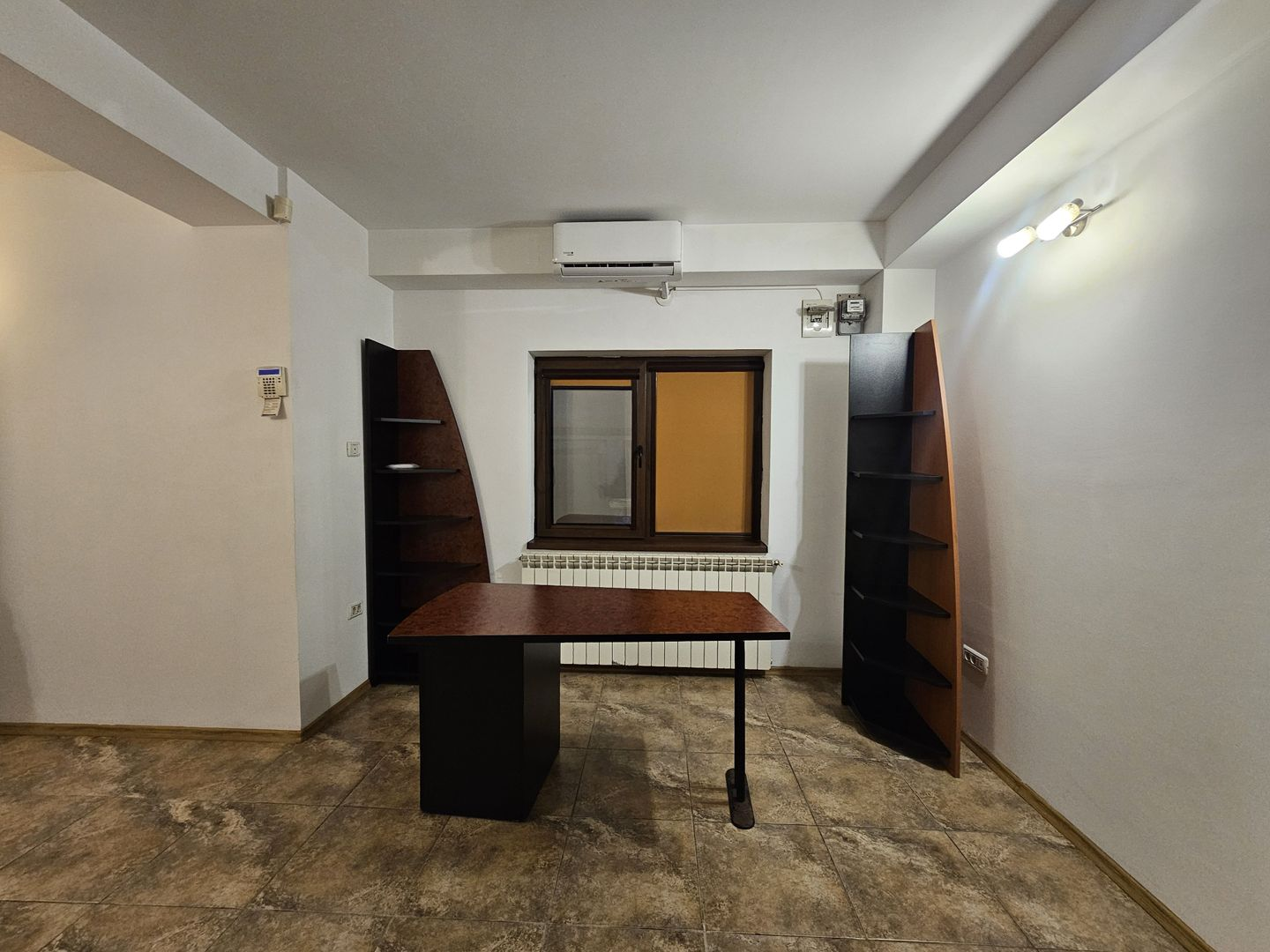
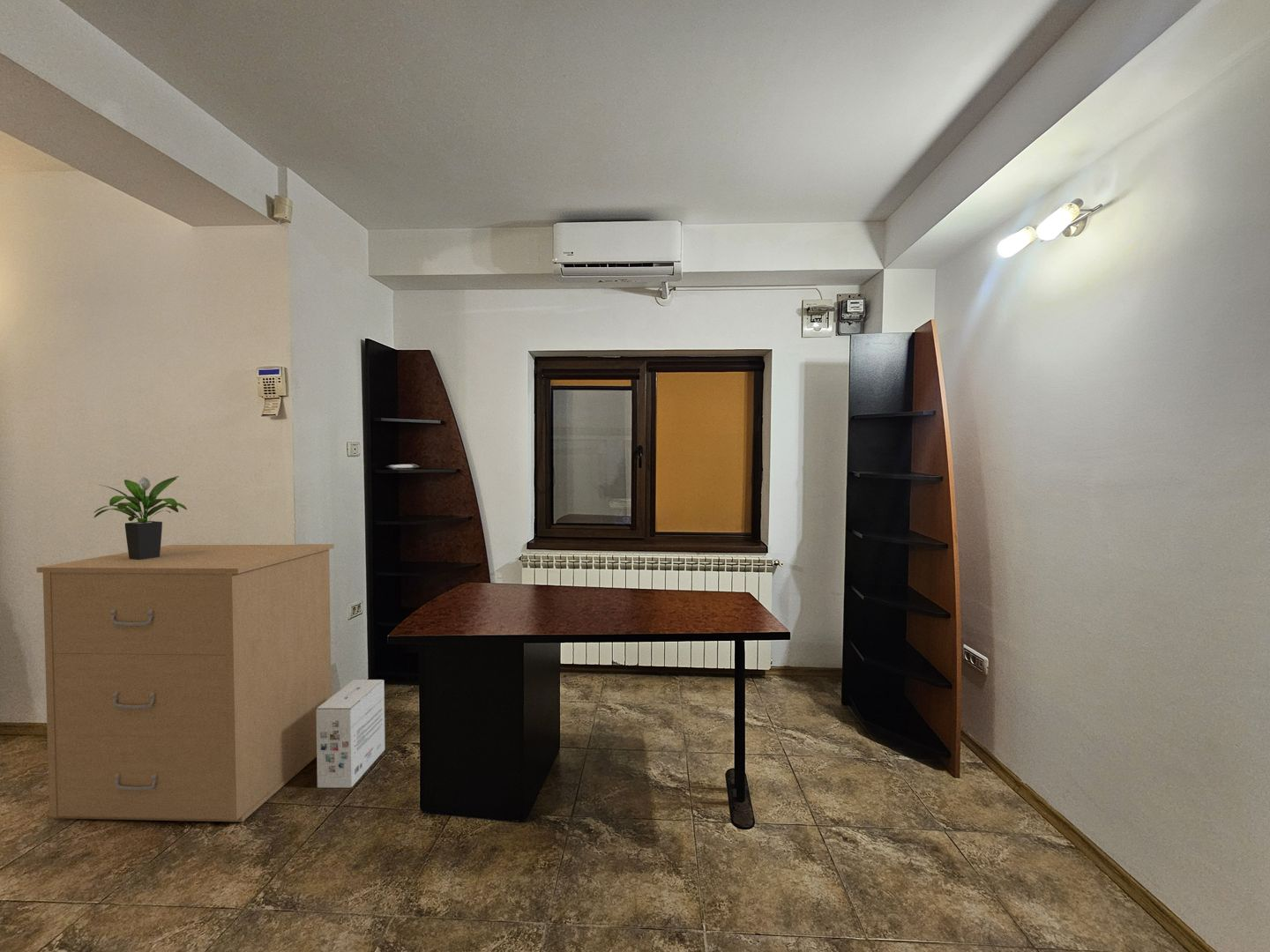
+ filing cabinet [36,543,335,822]
+ potted plant [93,475,188,560]
+ cardboard box [316,679,385,789]
